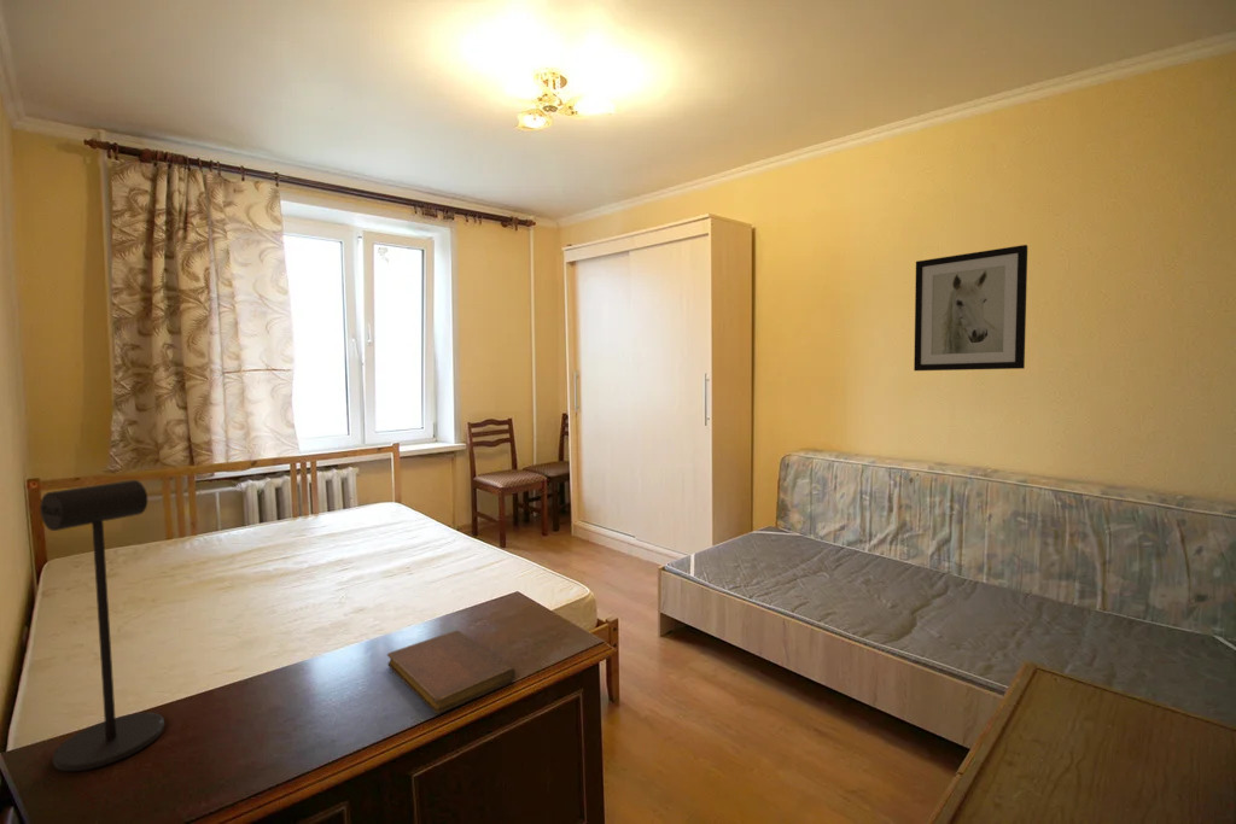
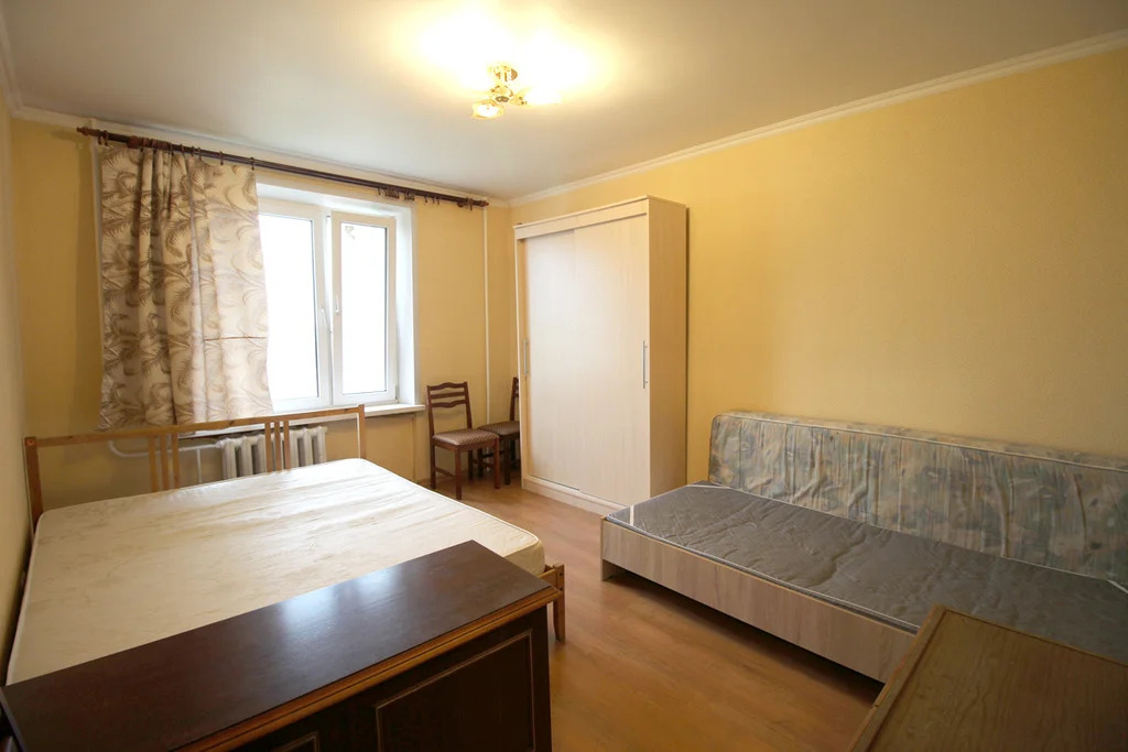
- wall art [913,244,1028,372]
- desk lamp [39,479,165,772]
- notebook [386,630,517,715]
